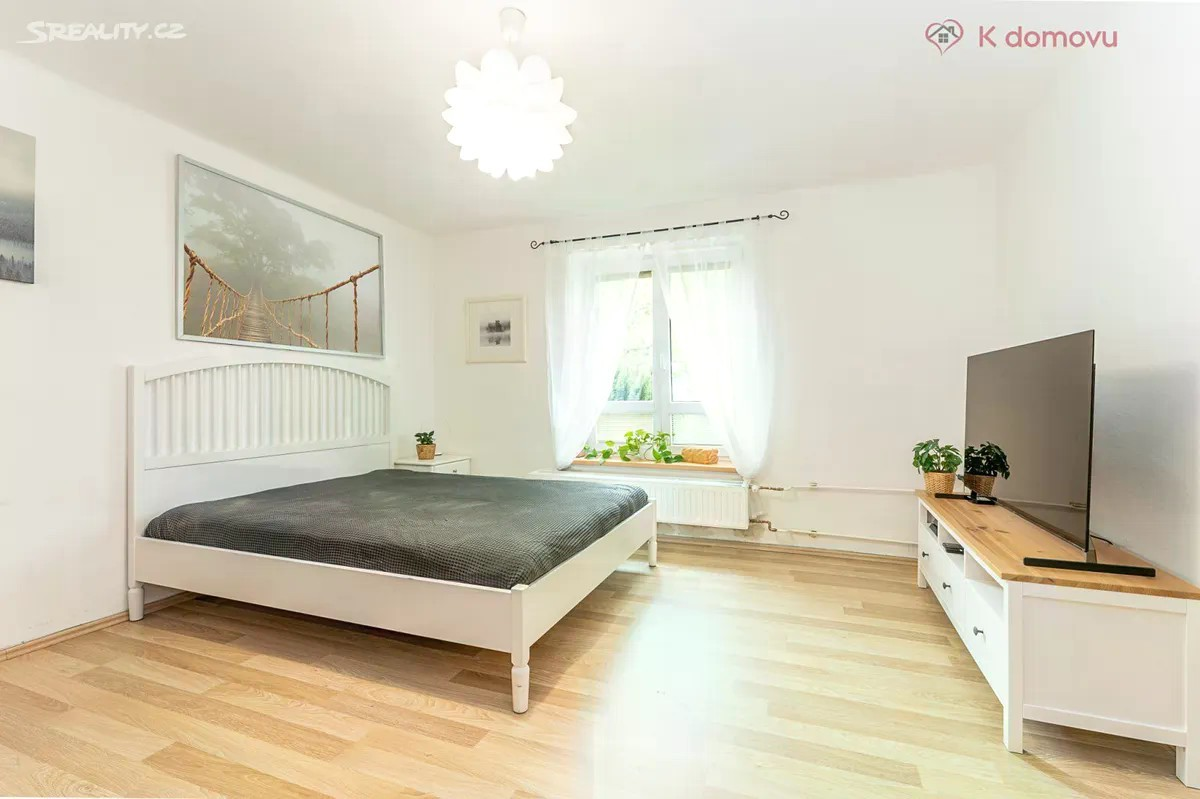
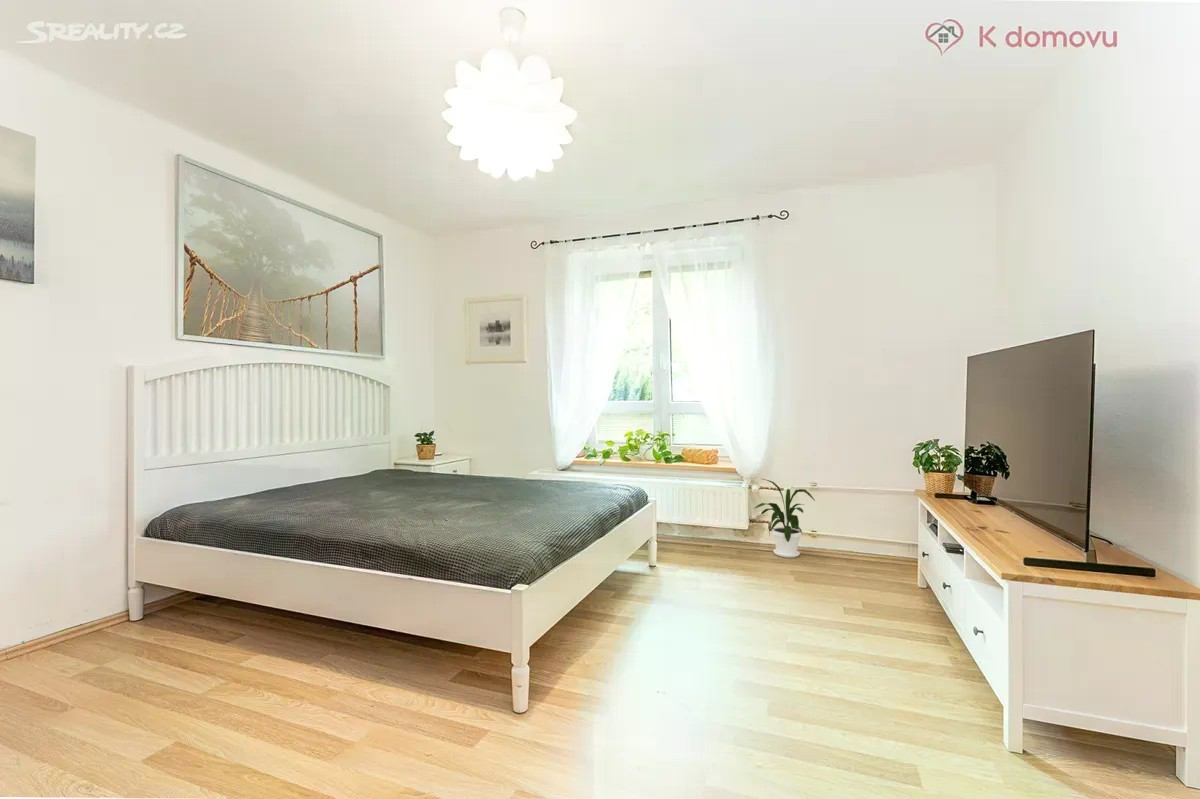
+ house plant [752,478,816,559]
